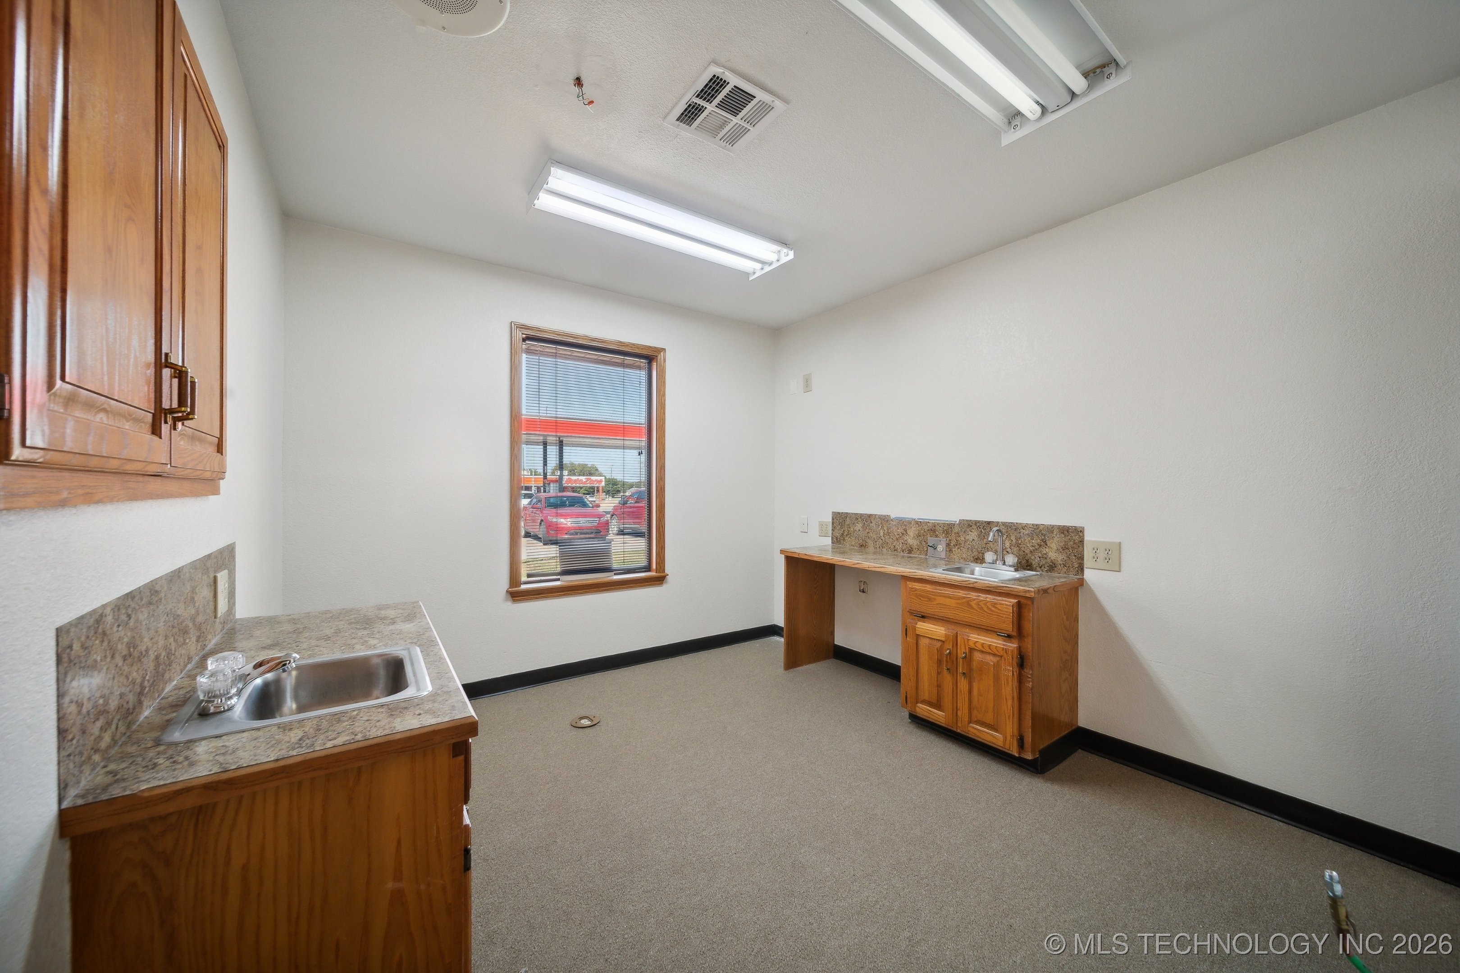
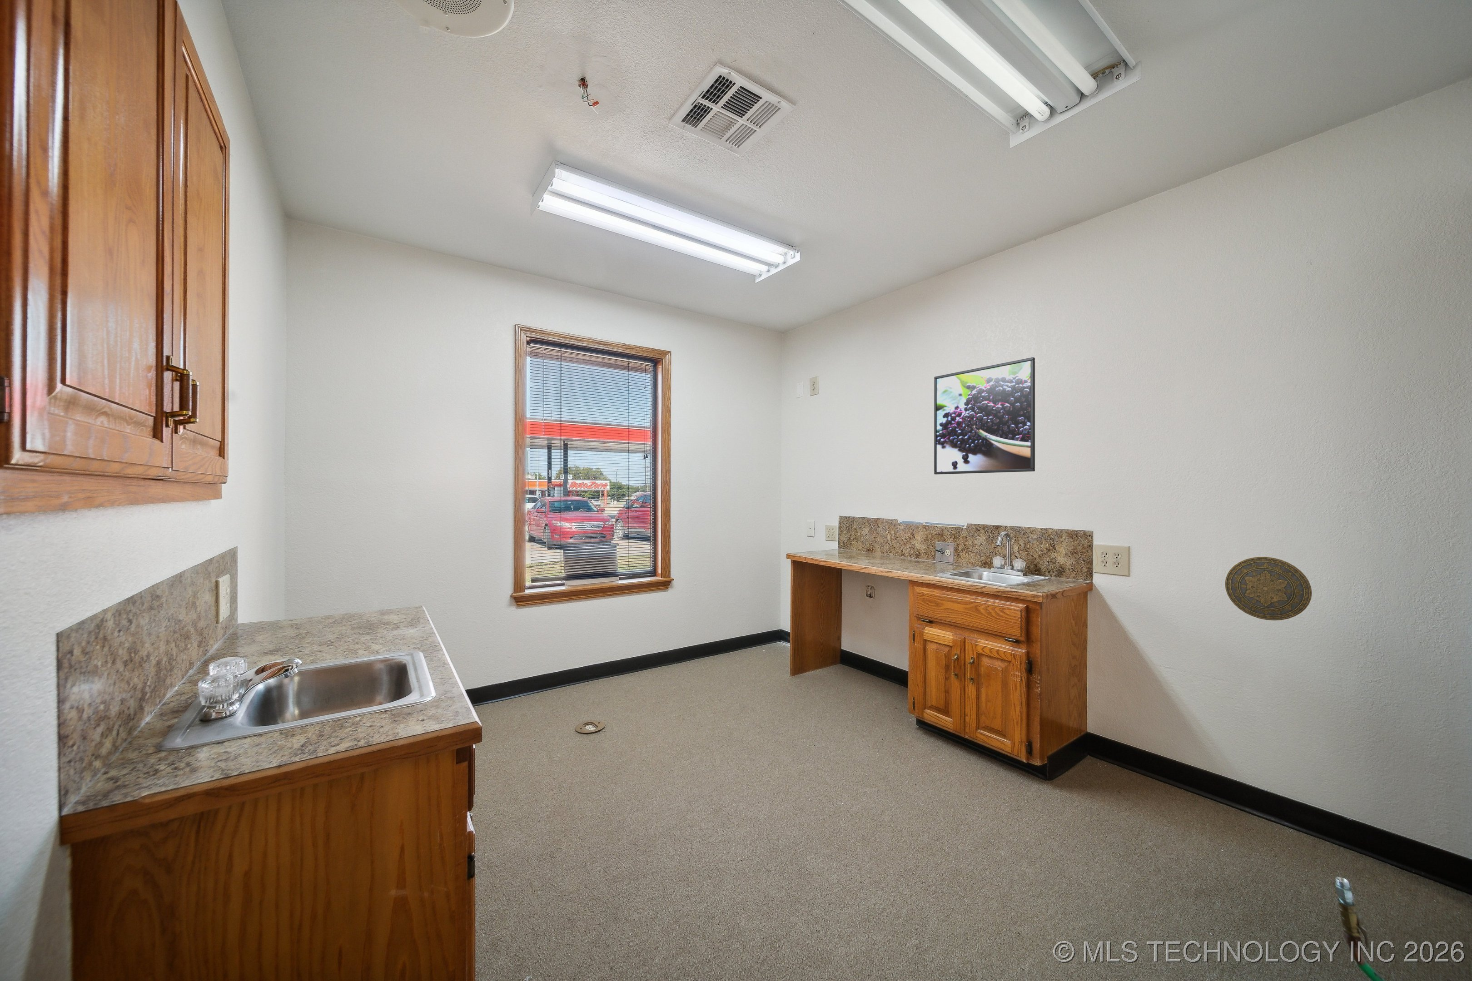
+ decorative plate [1224,556,1312,621]
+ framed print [933,357,1035,475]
